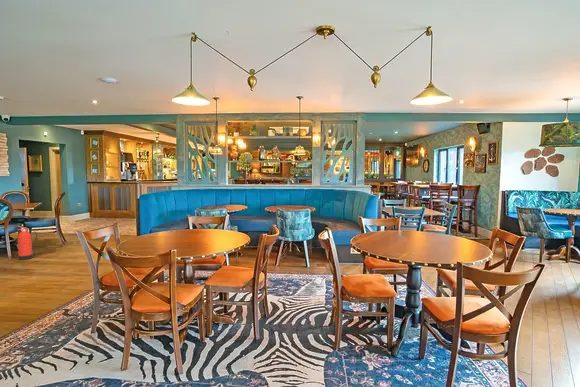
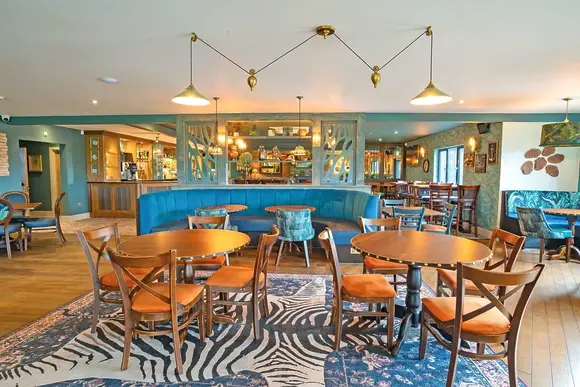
- fire extinguisher [17,225,38,261]
